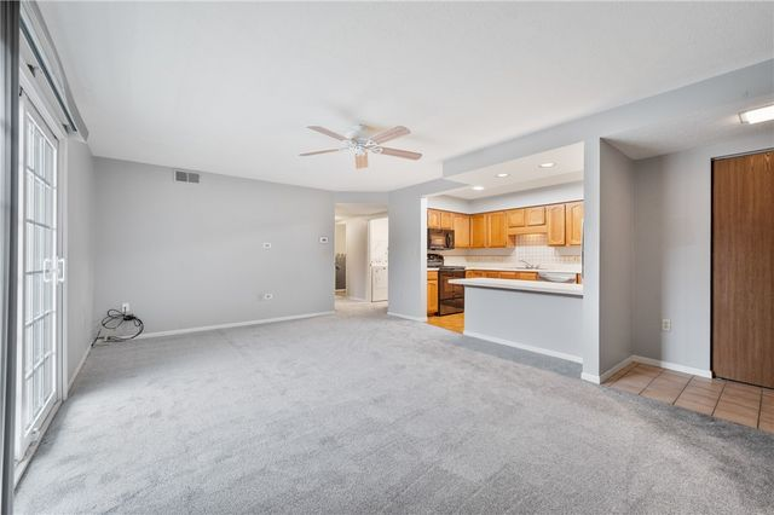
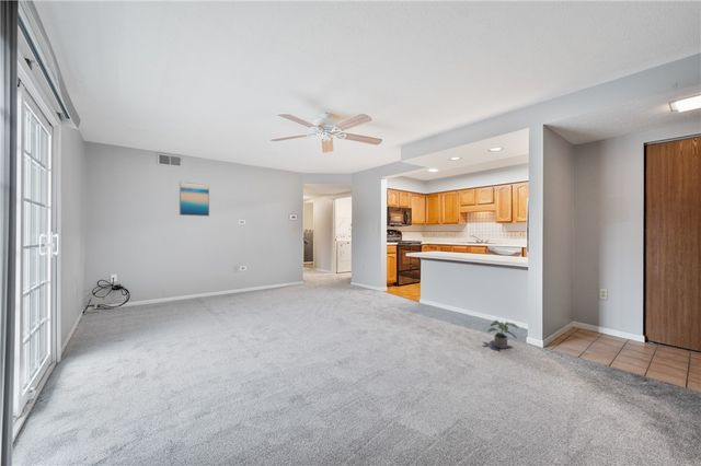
+ wall art [179,180,210,218]
+ potted plant [486,319,520,350]
